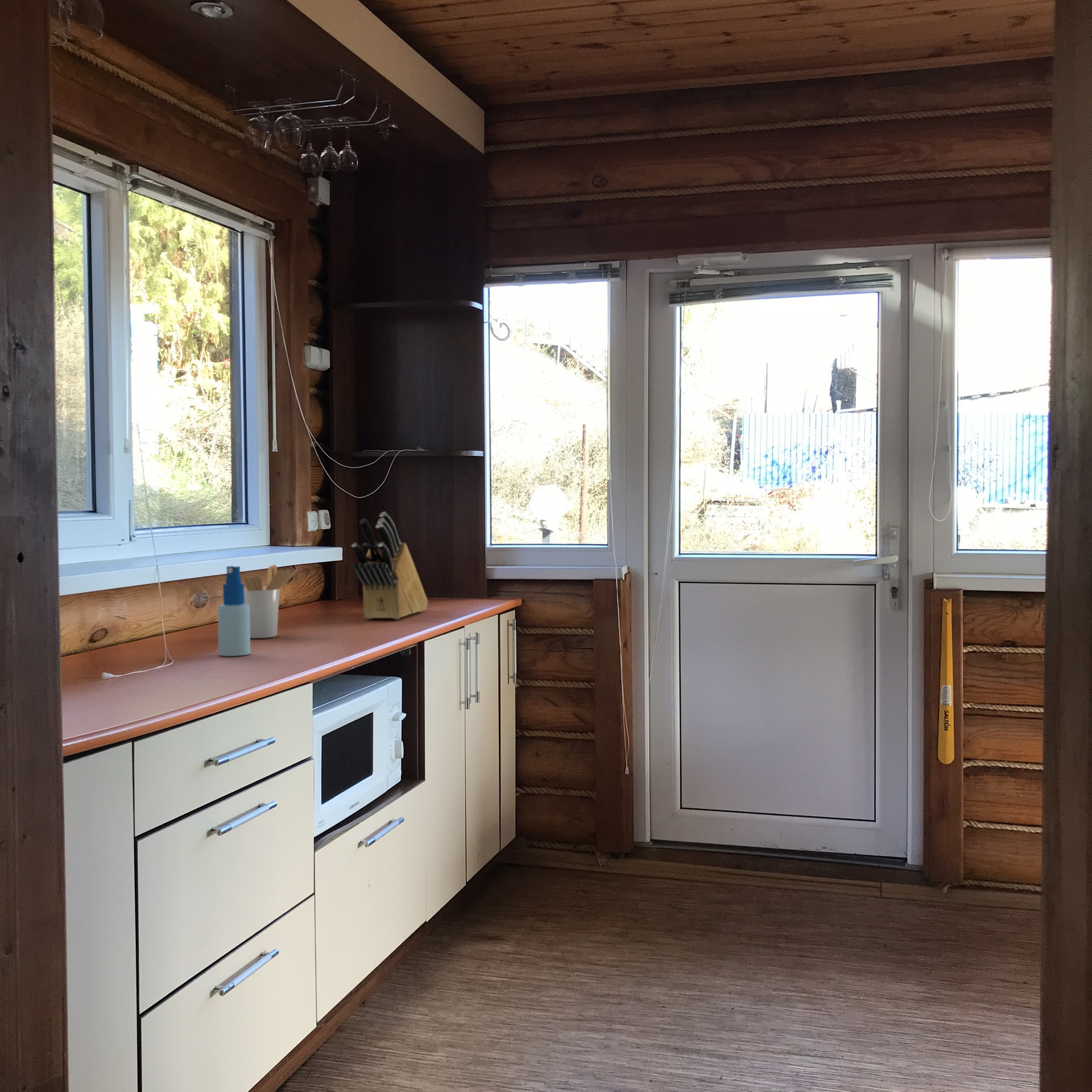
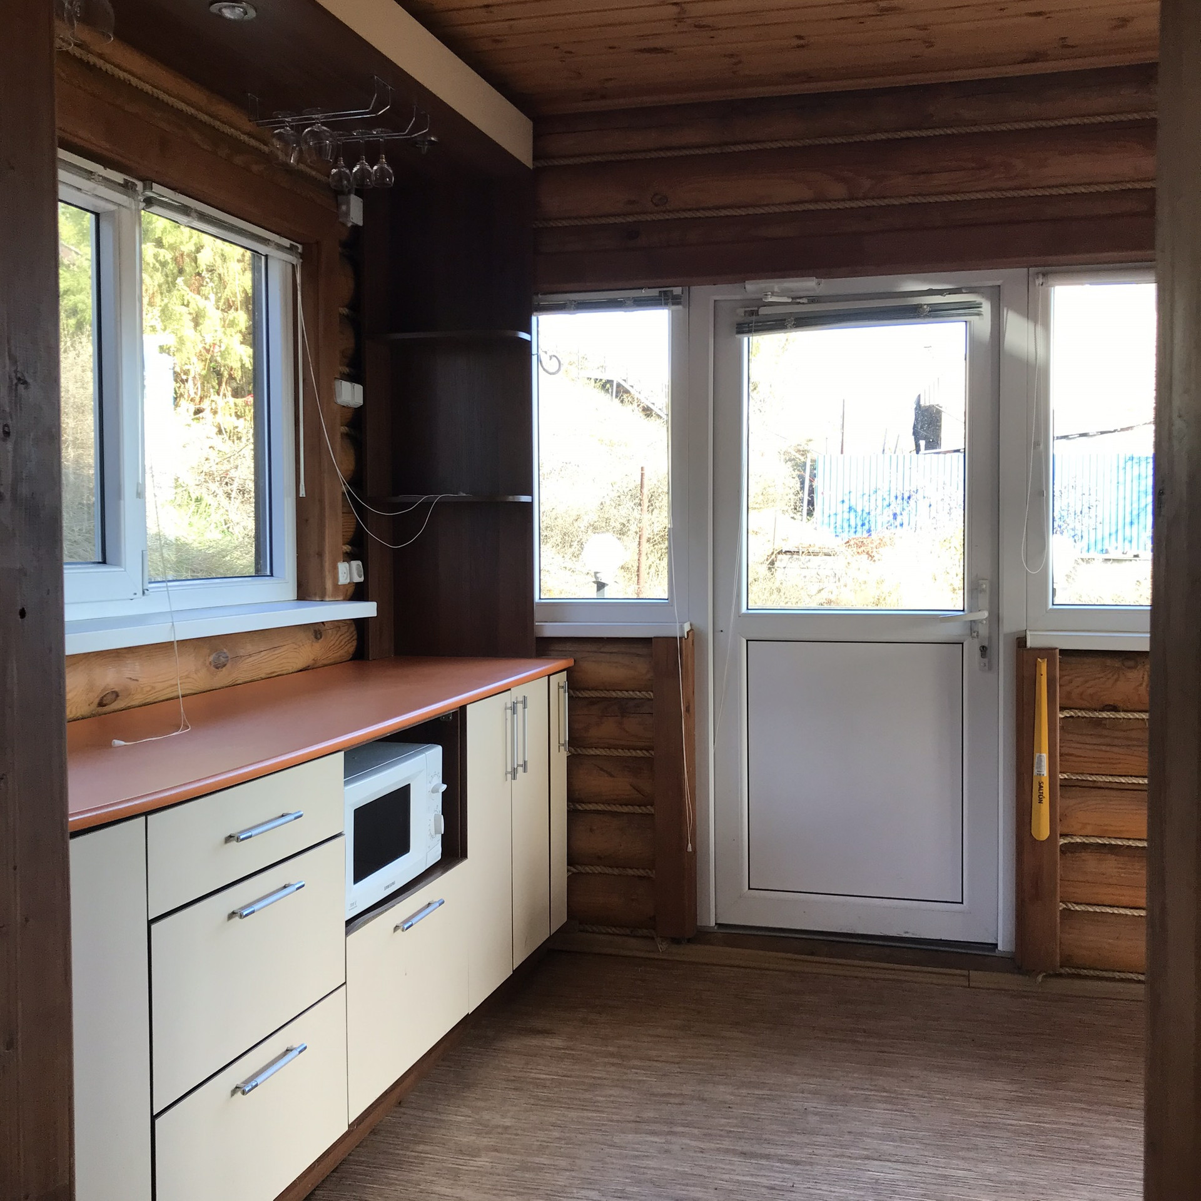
- utensil holder [243,564,299,639]
- knife block [351,511,429,620]
- spray bottle [217,565,251,656]
